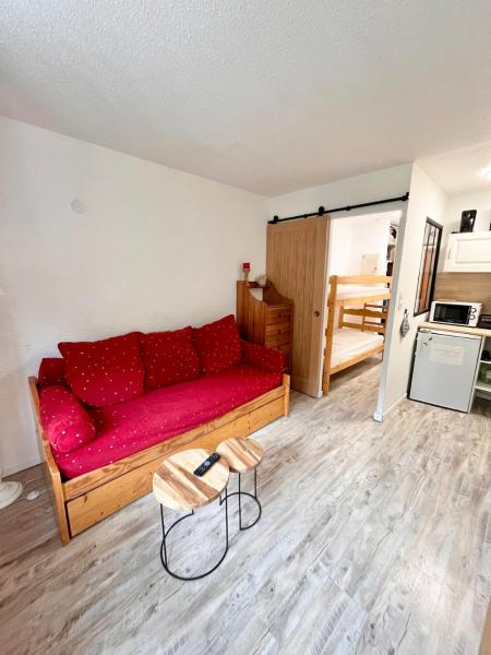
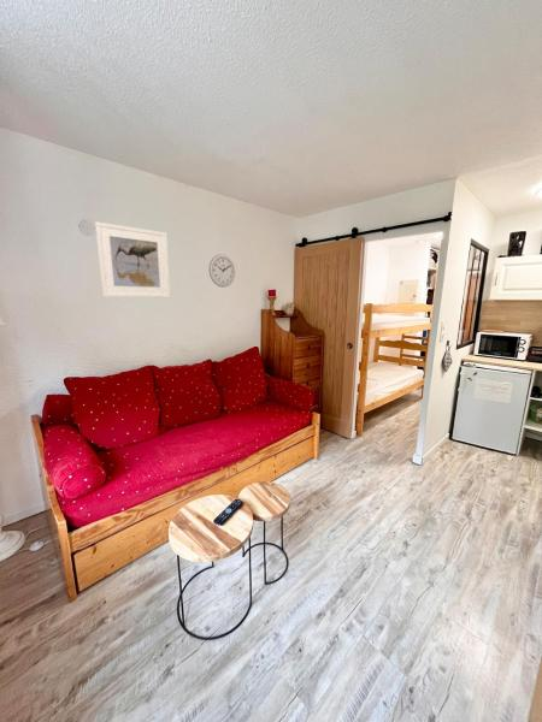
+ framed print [94,221,171,298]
+ wall clock [207,253,236,289]
